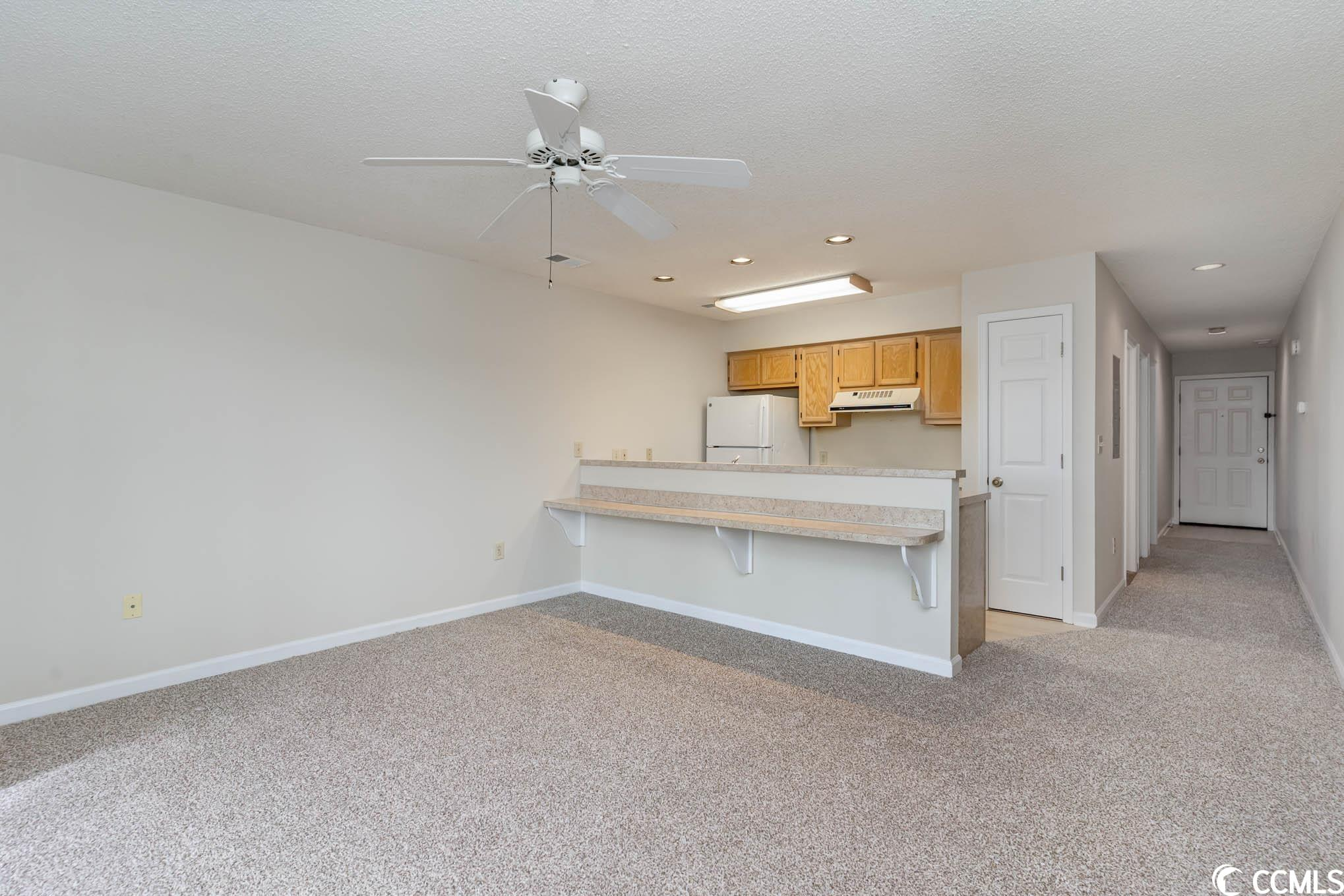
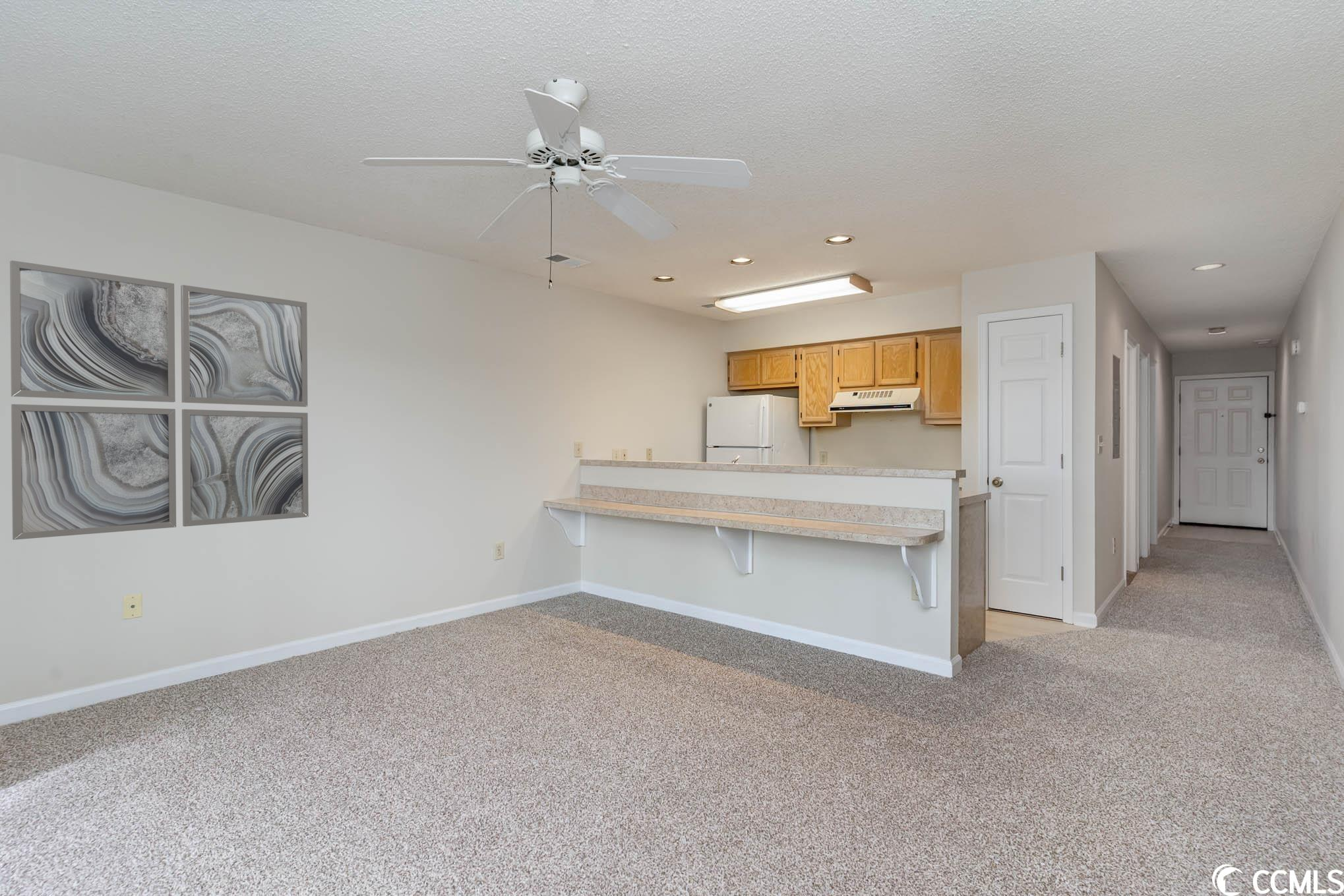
+ wall art [9,260,309,541]
